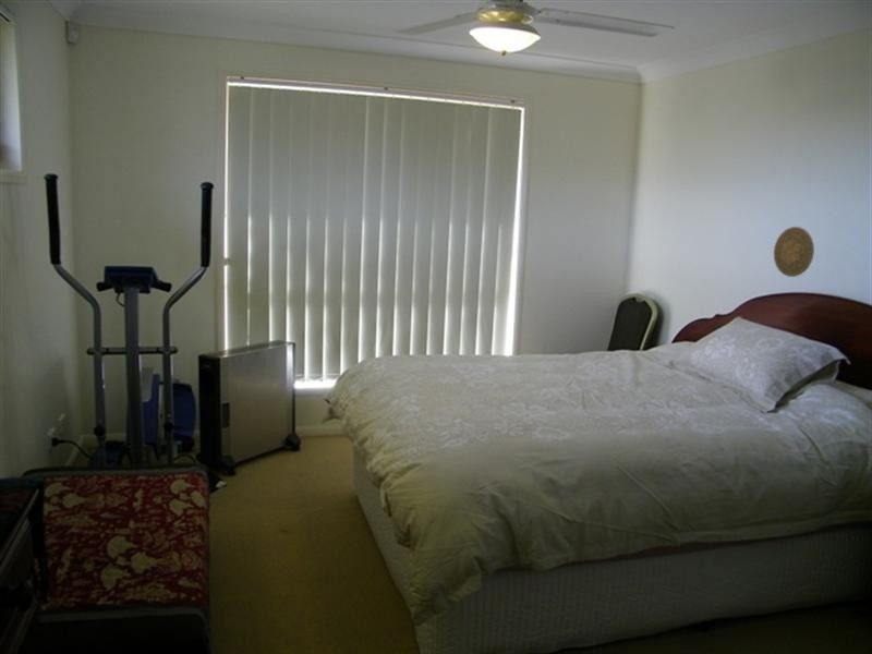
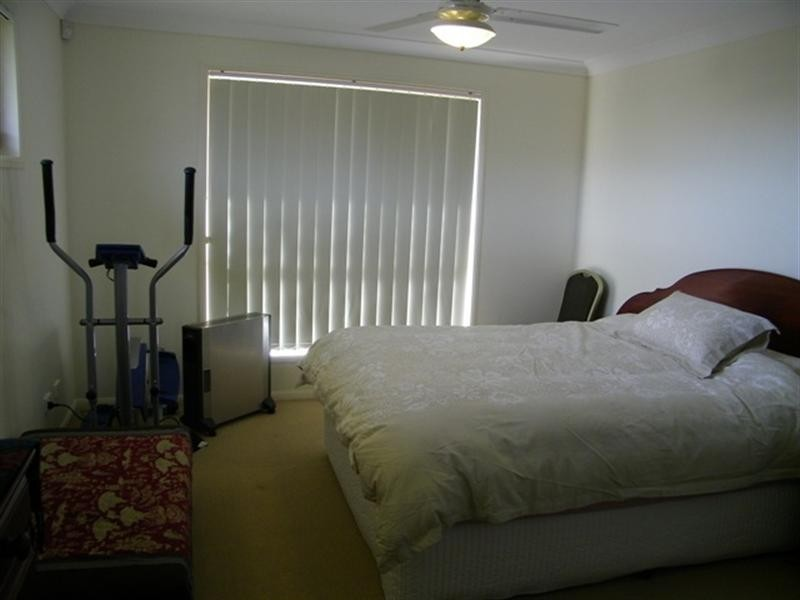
- decorative plate [773,226,815,278]
